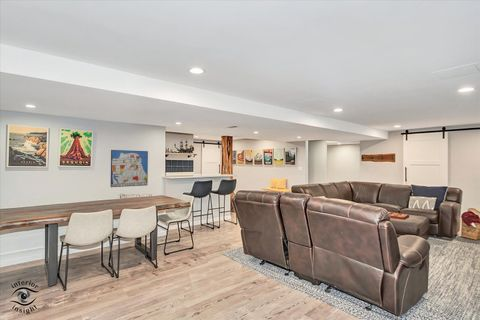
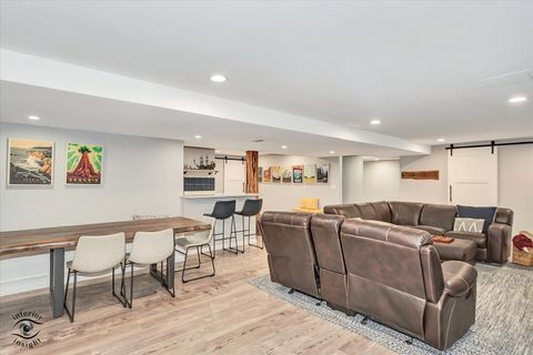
- wall art [110,149,149,188]
